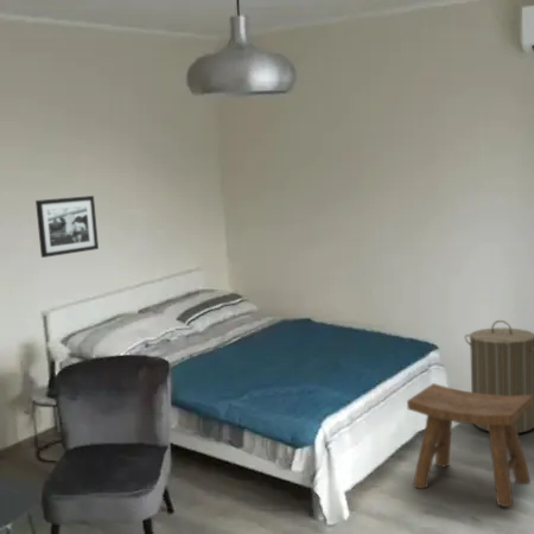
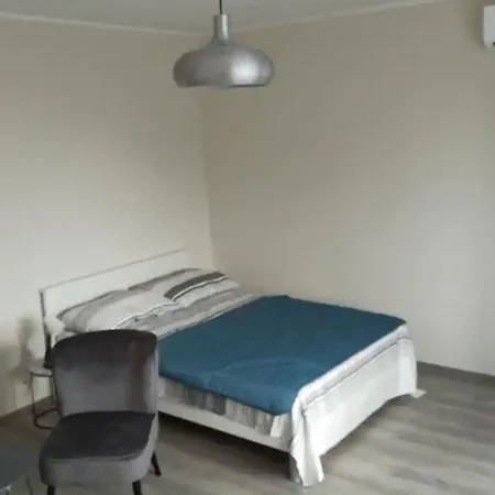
- stool [406,382,533,508]
- picture frame [34,195,100,259]
- laundry hamper [464,319,534,434]
